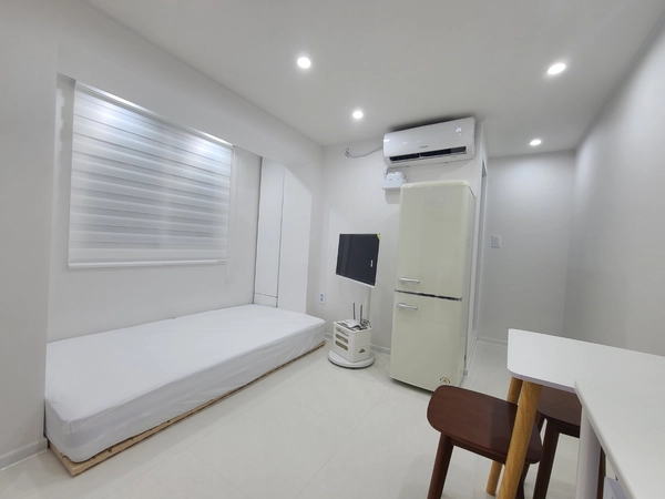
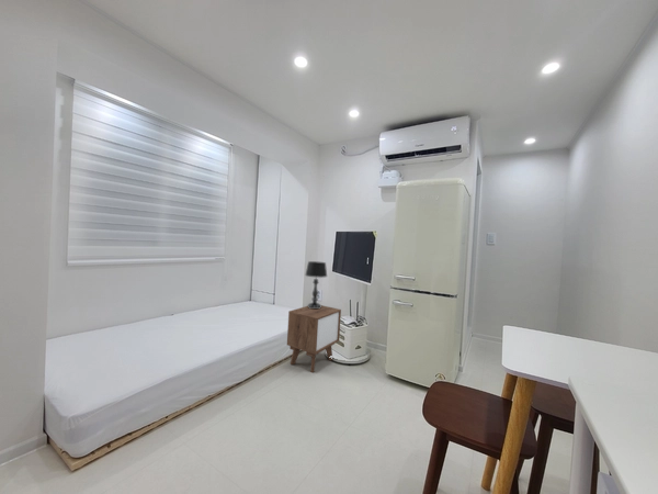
+ table lamp [304,260,328,308]
+ nightstand [286,304,342,373]
